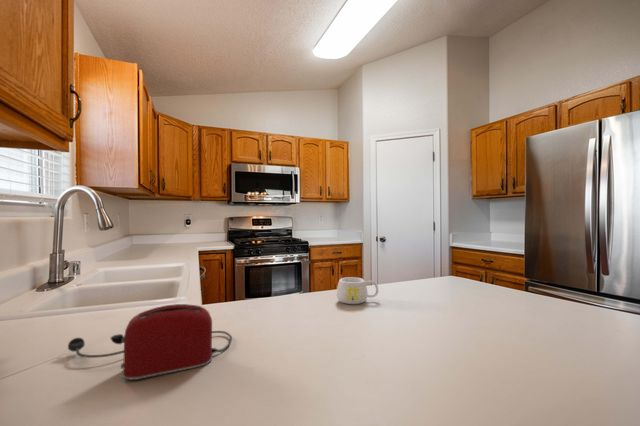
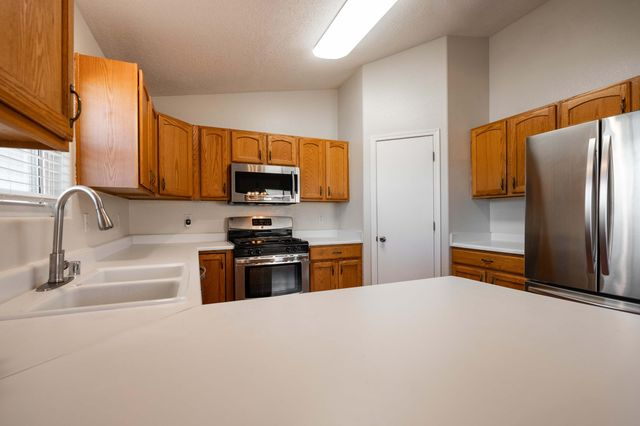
- mug [336,276,379,305]
- toaster [67,303,233,381]
